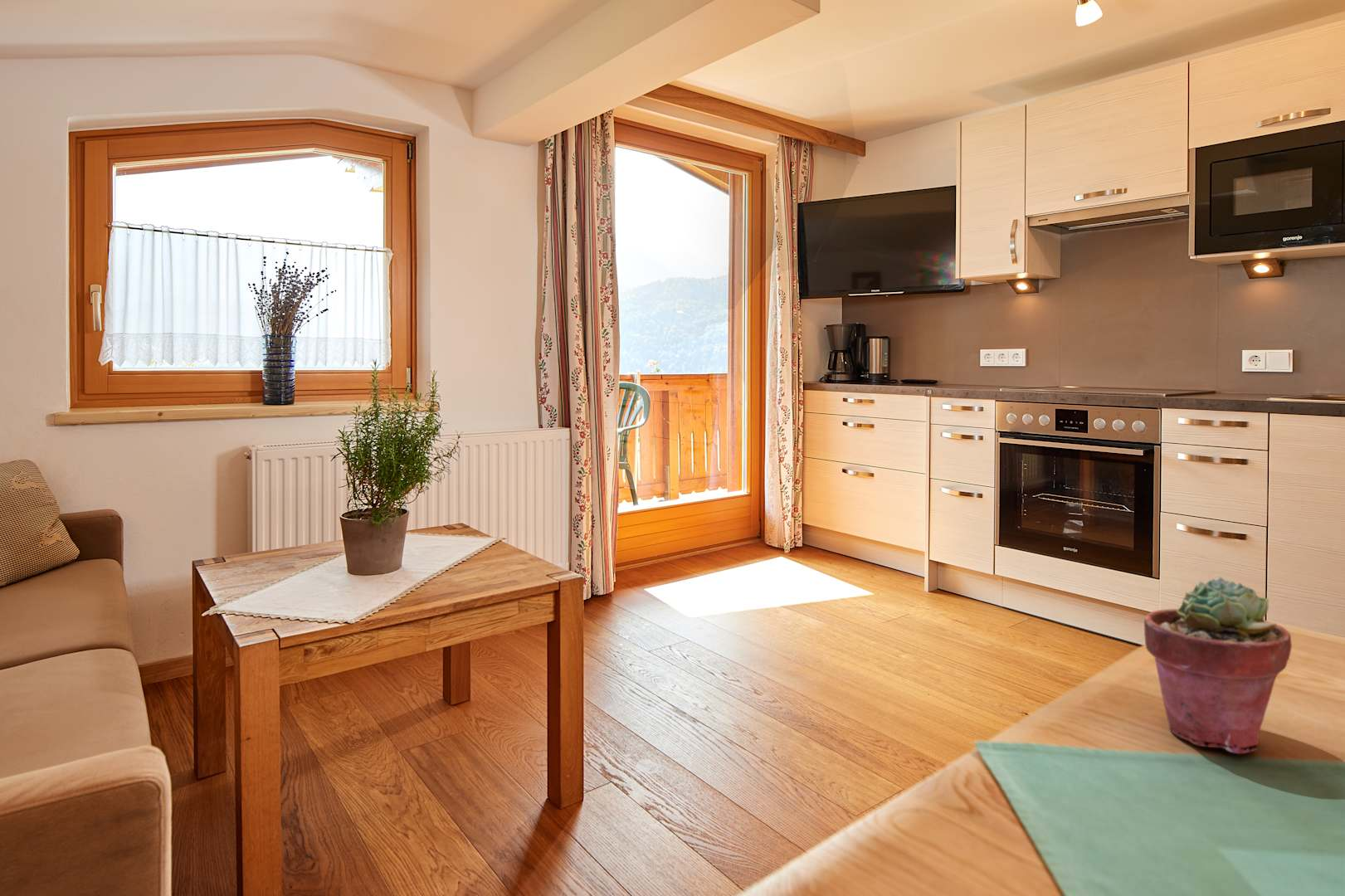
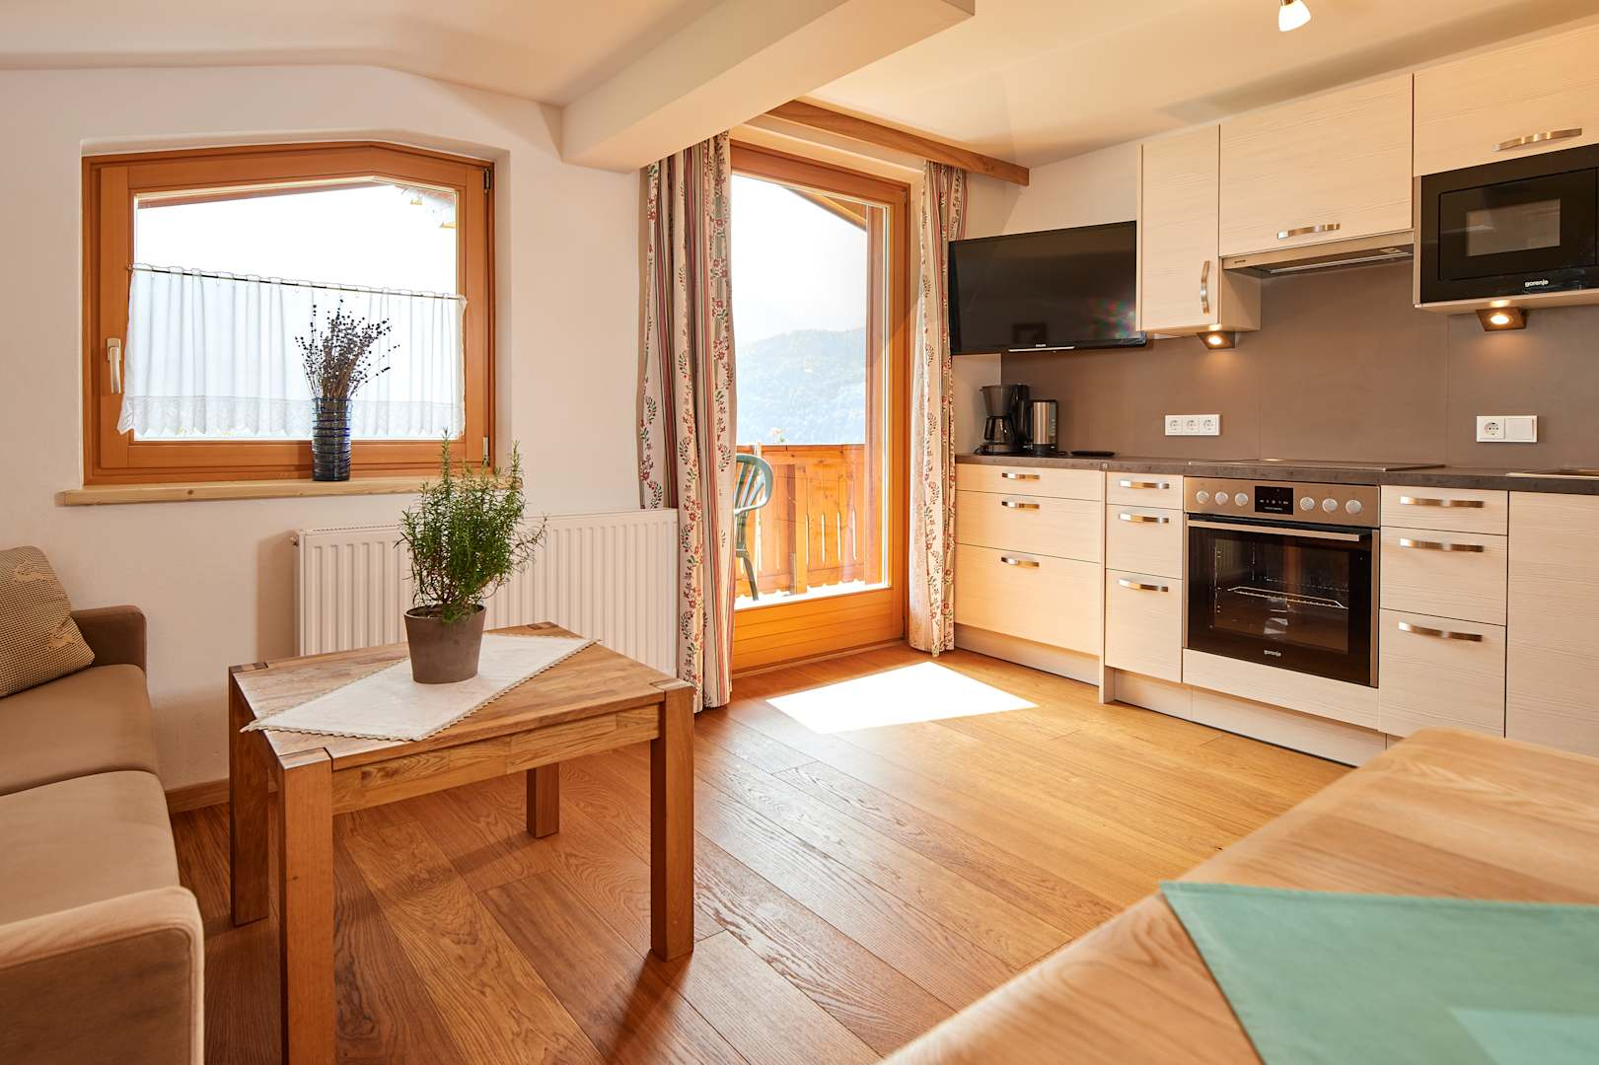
- potted succulent [1143,576,1293,754]
